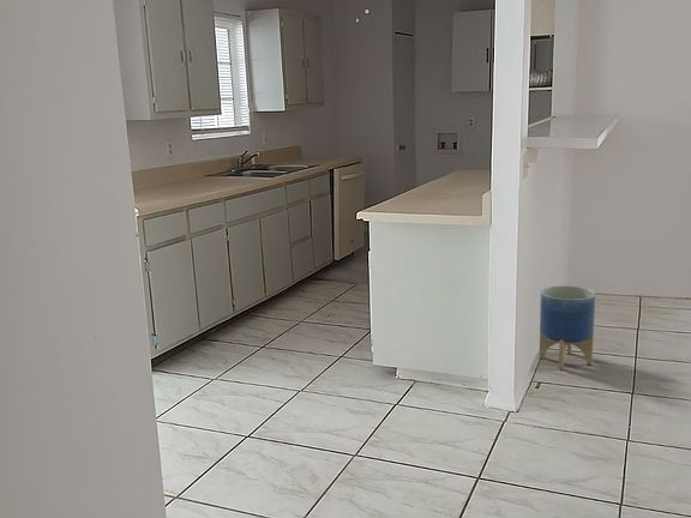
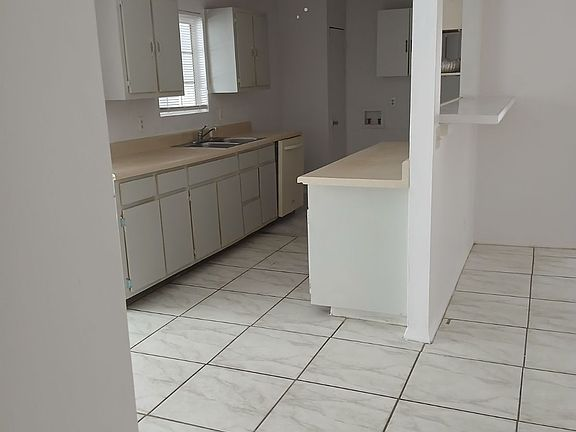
- planter [539,284,596,371]
